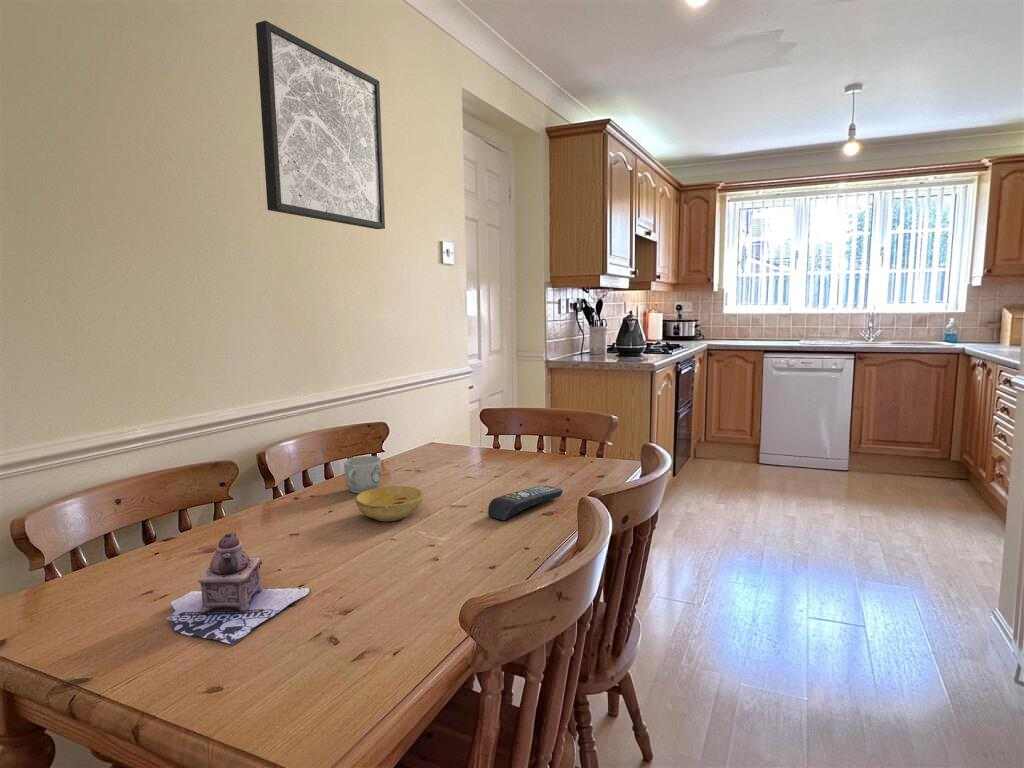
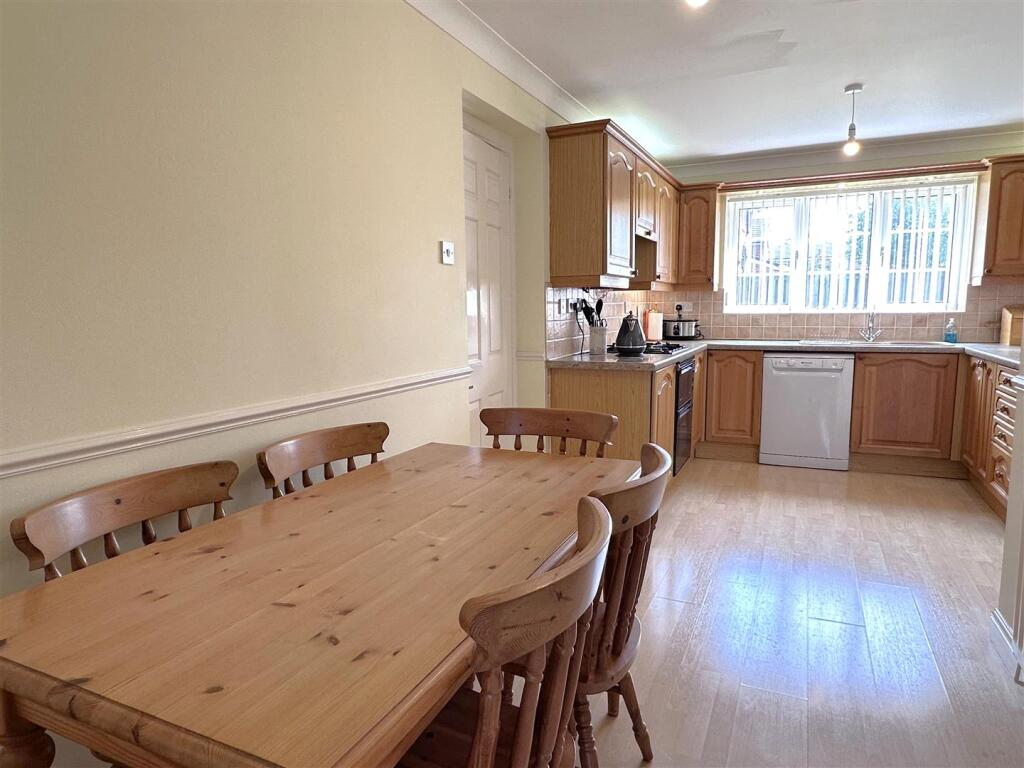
- wall art [255,19,386,230]
- remote control [487,485,564,521]
- bowl [354,485,424,522]
- teapot [166,530,312,646]
- mug [343,455,382,494]
